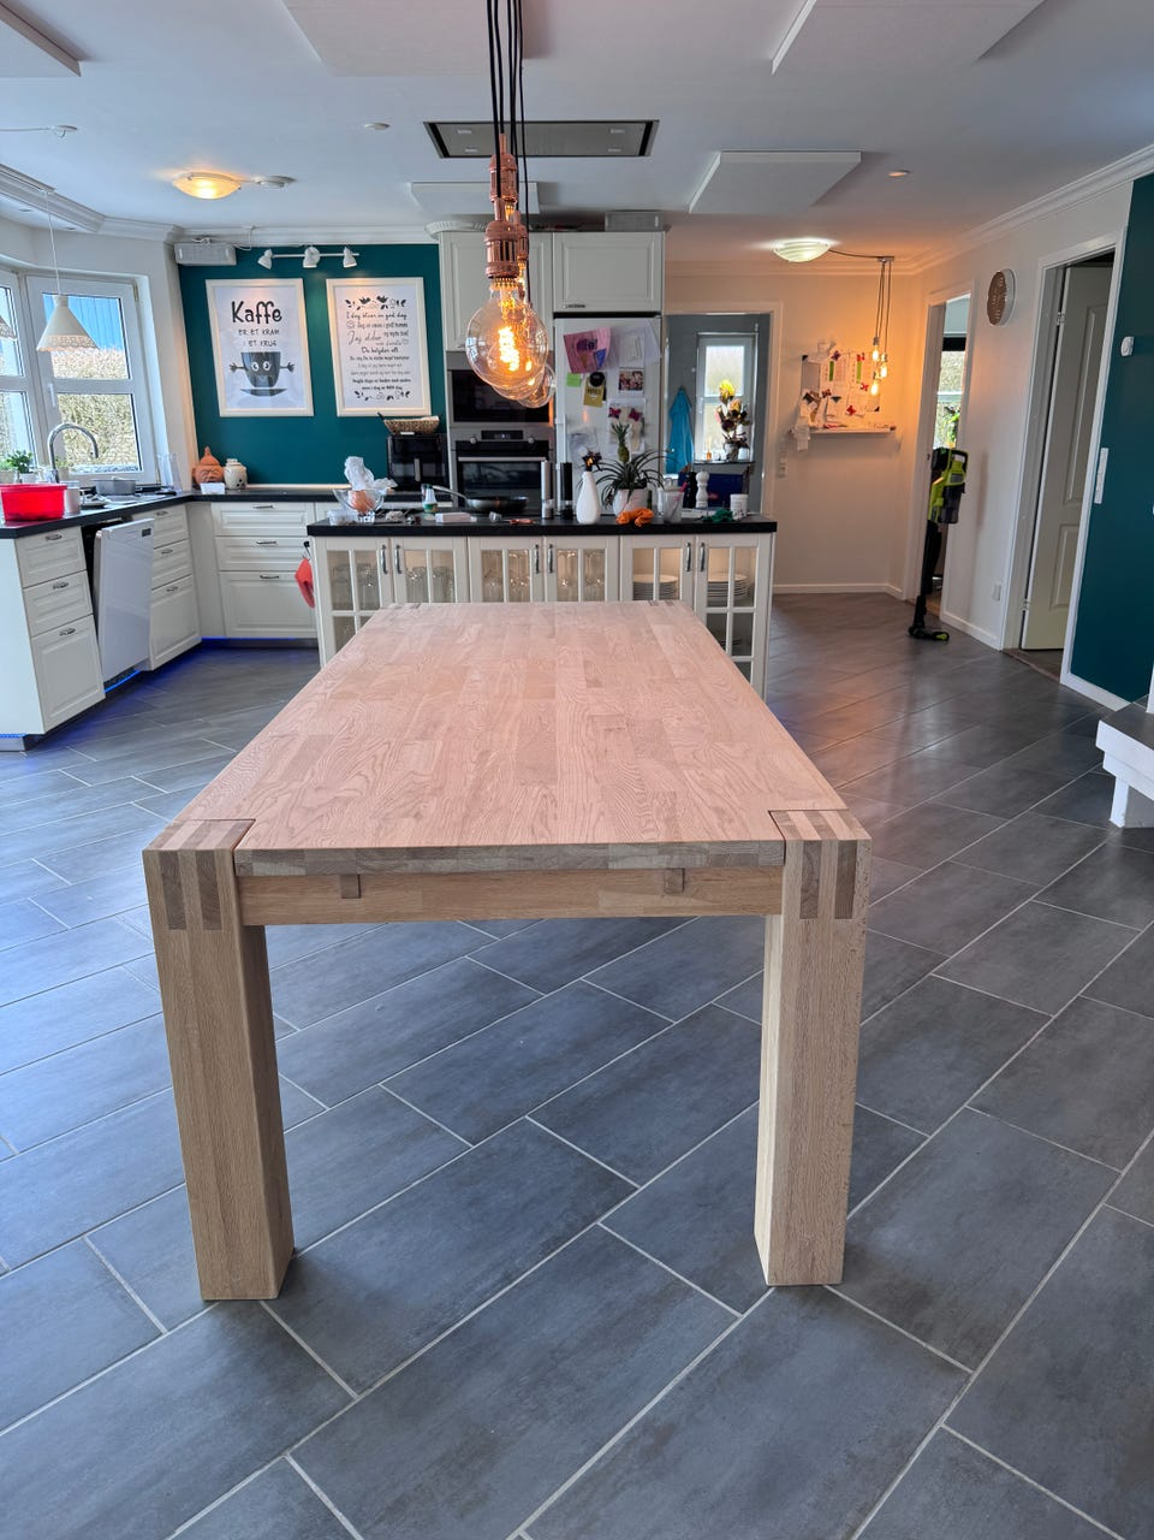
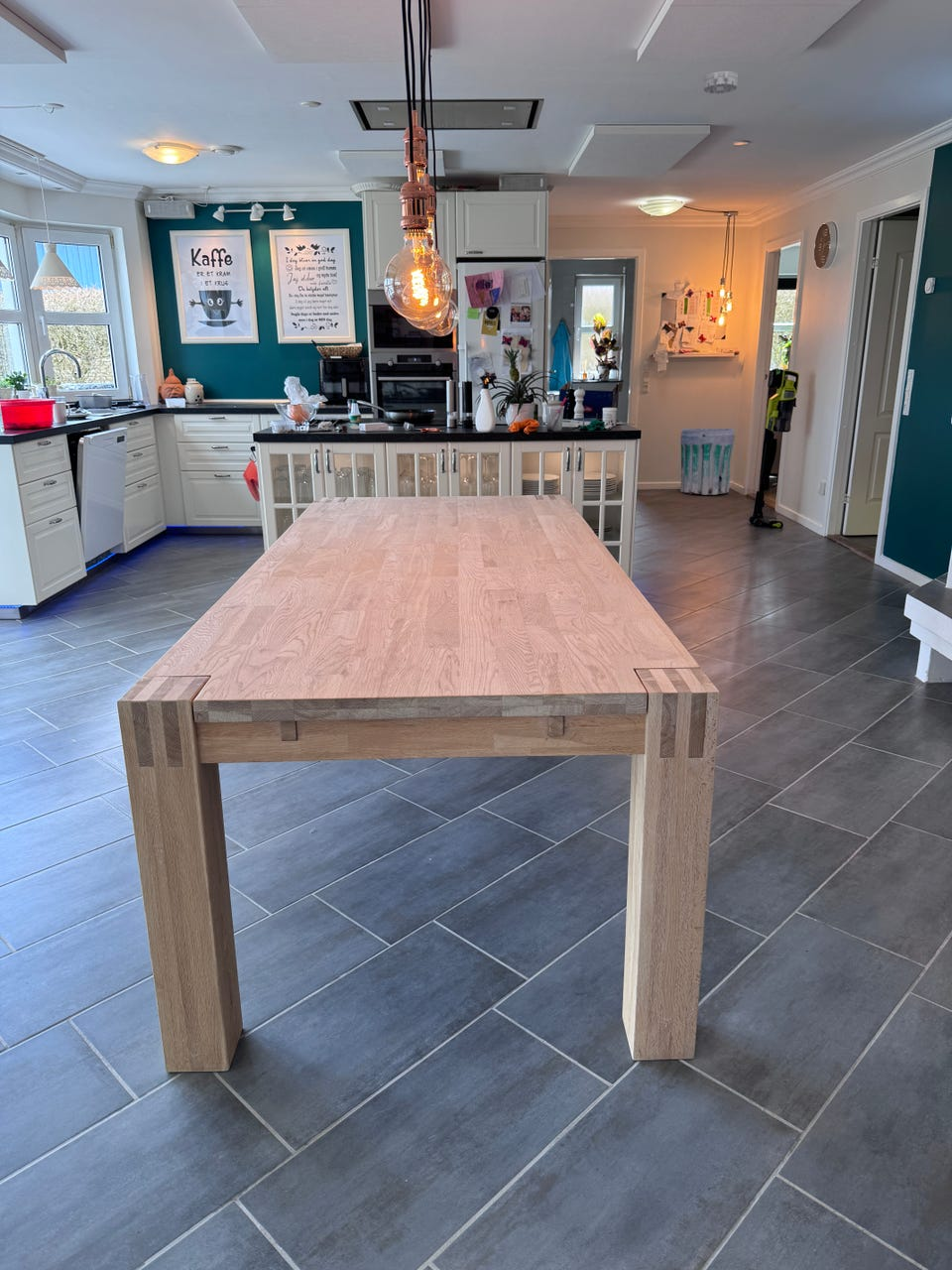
+ trash can [679,428,736,496]
+ smoke detector [702,69,739,94]
